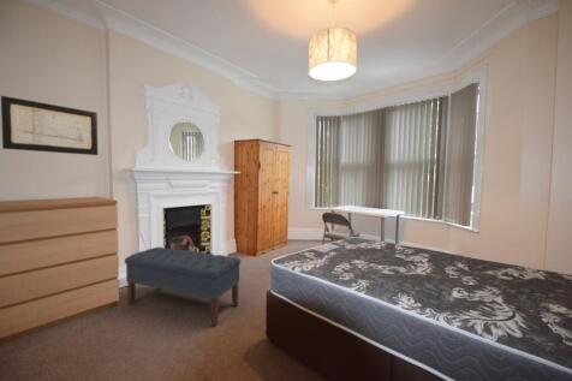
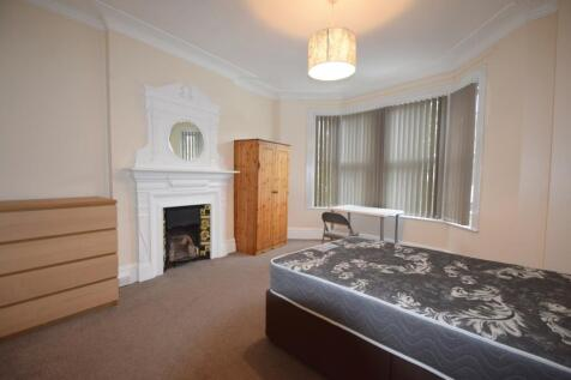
- bench [124,246,242,327]
- wall art [0,95,99,156]
